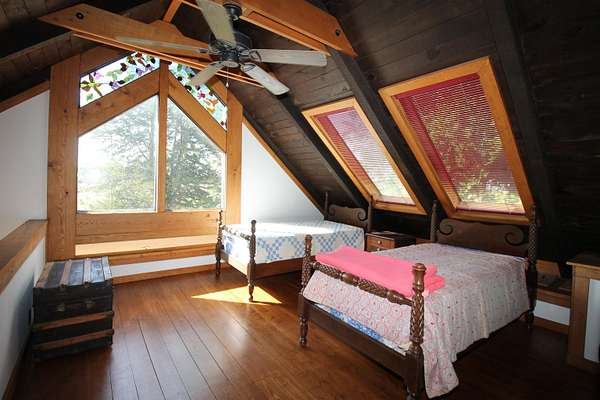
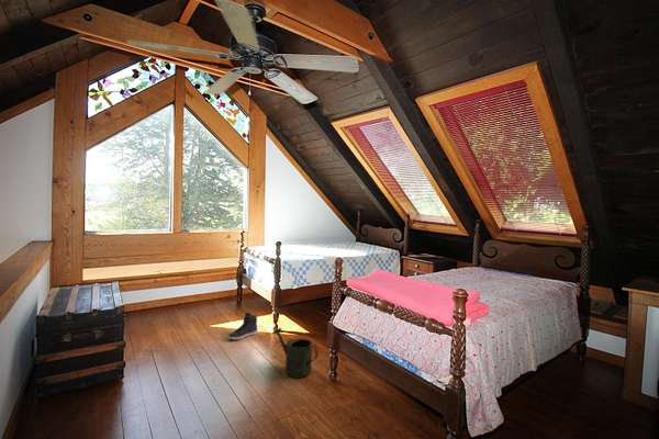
+ sneaker [227,311,258,341]
+ watering can [271,327,320,379]
